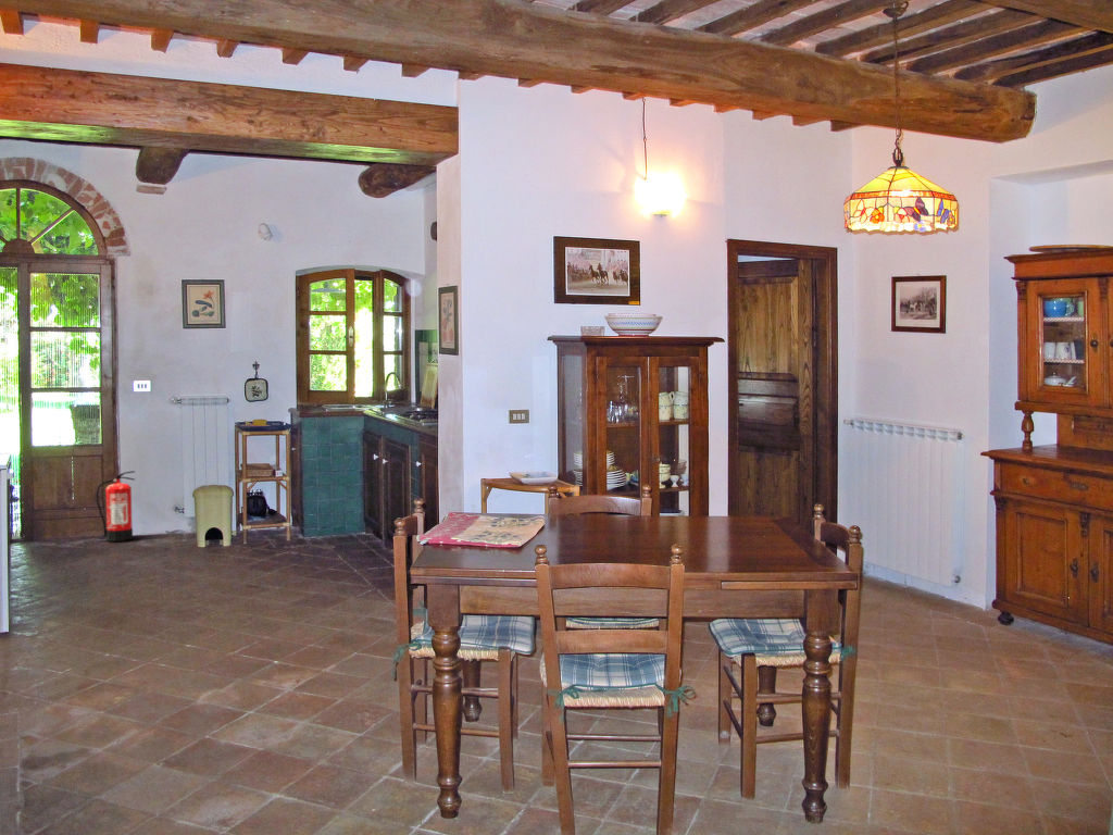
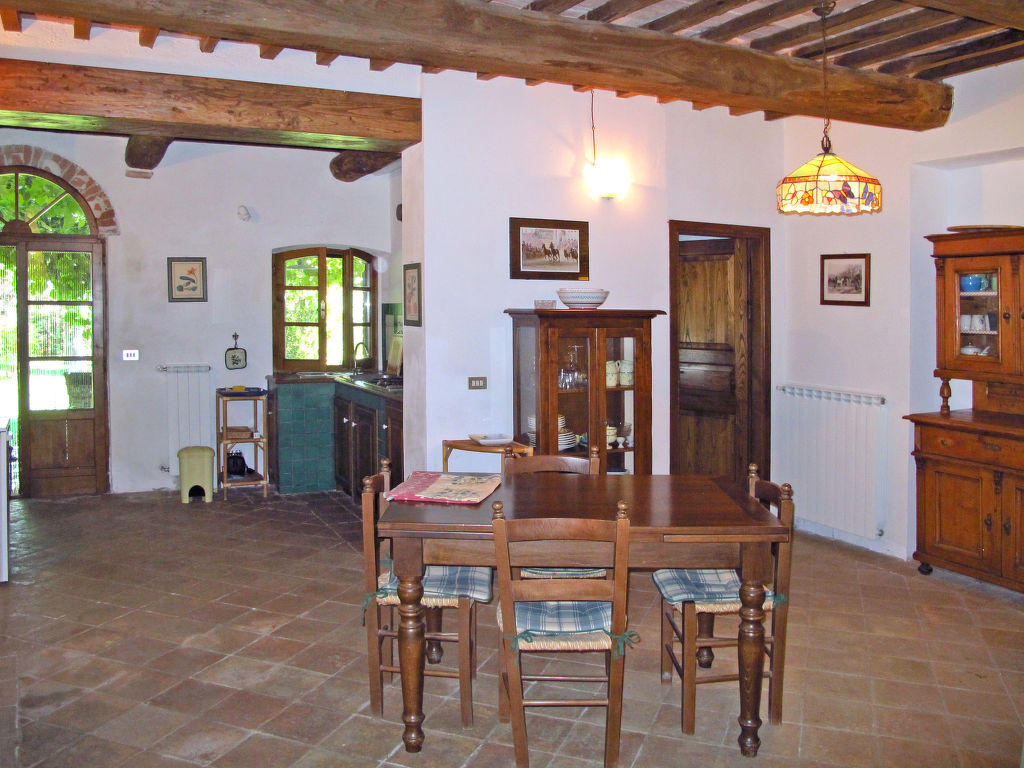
- fire extinguisher [96,470,136,543]
